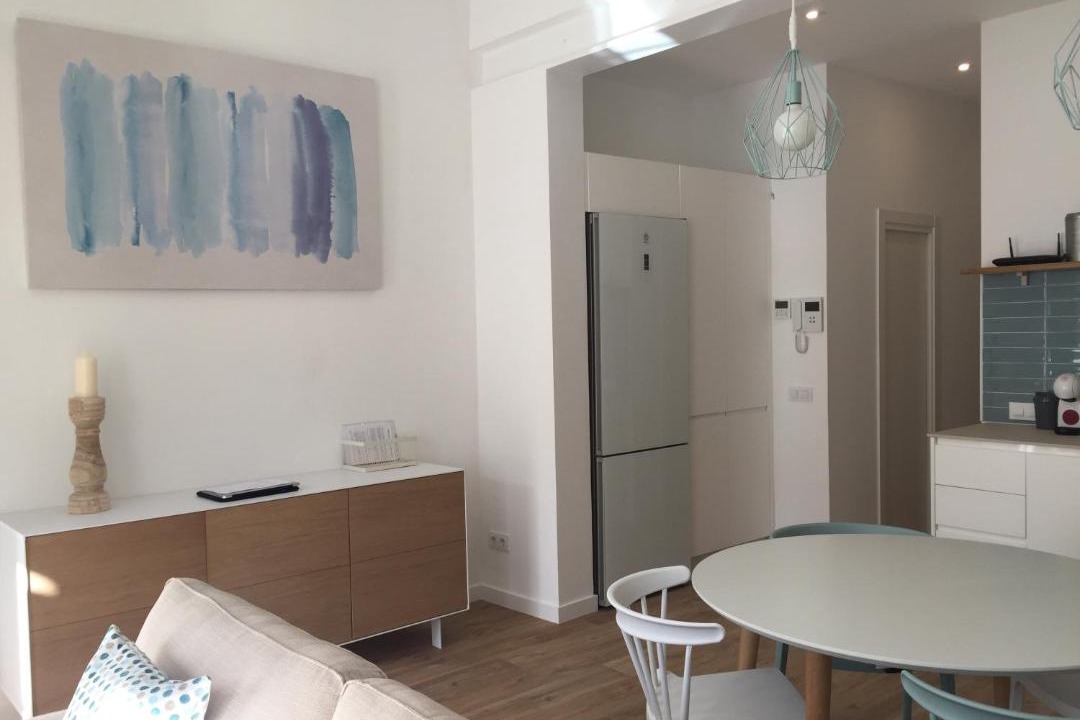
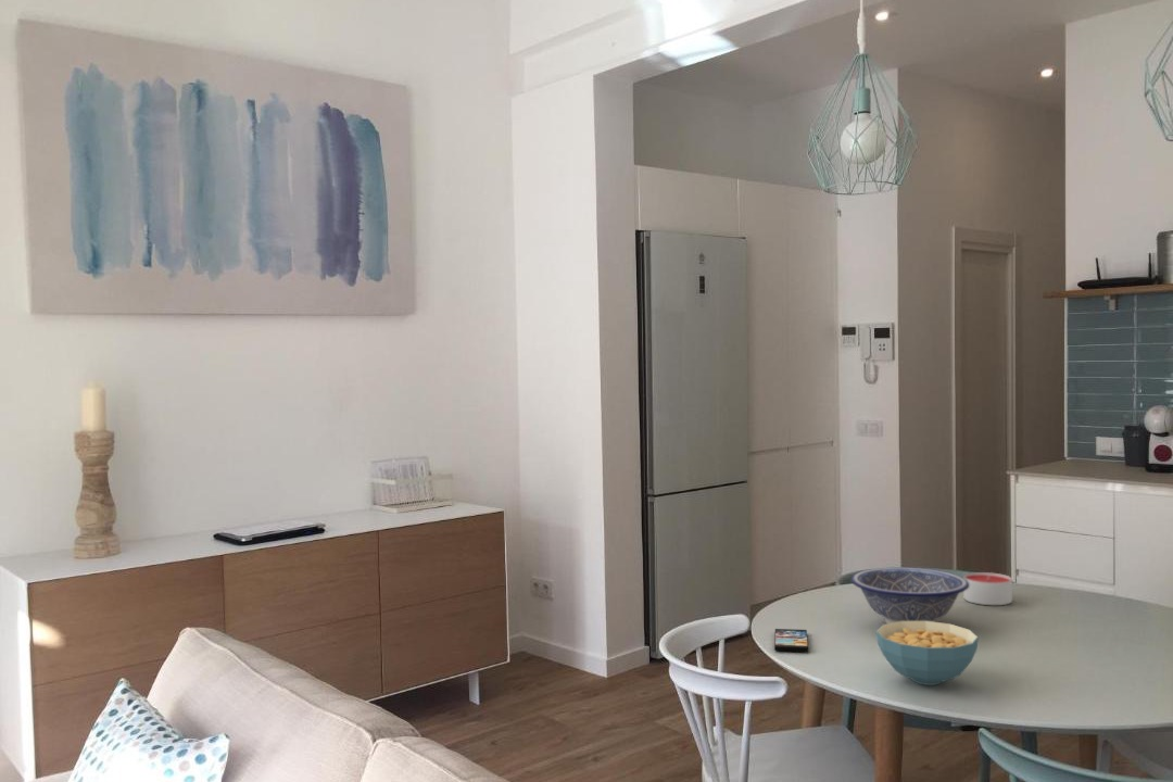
+ decorative bowl [849,567,970,623]
+ candle [962,571,1013,606]
+ cereal bowl [874,621,980,686]
+ smartphone [773,628,809,653]
